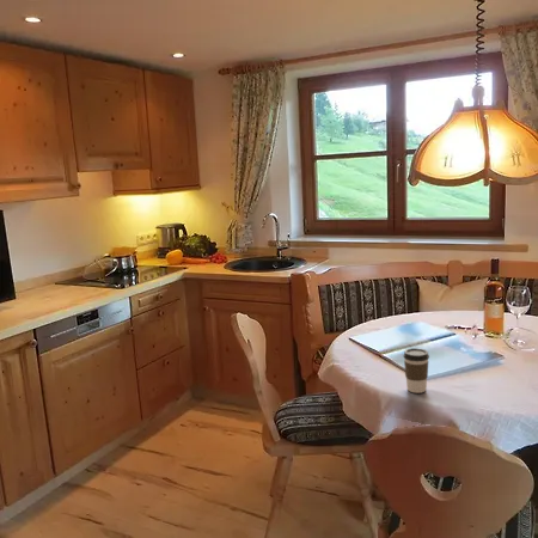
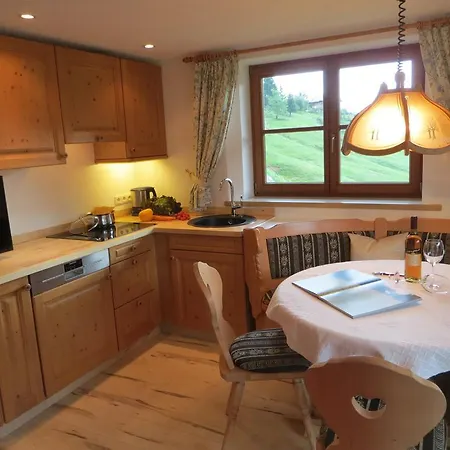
- coffee cup [402,347,430,395]
